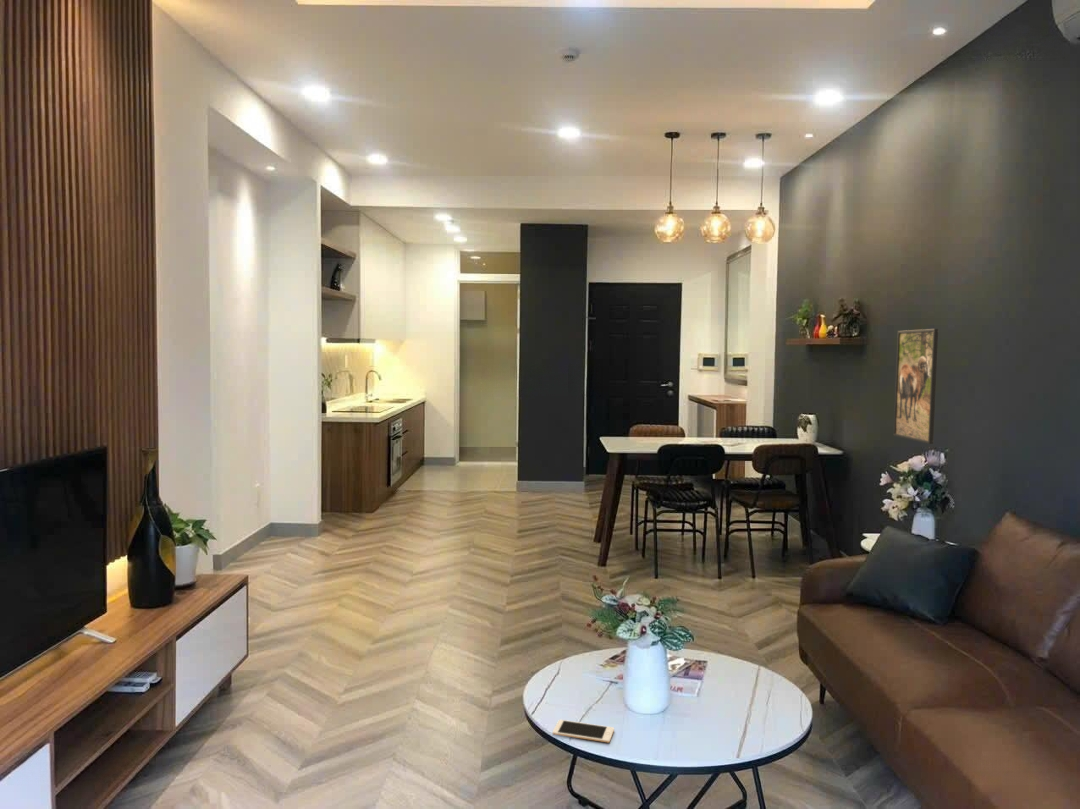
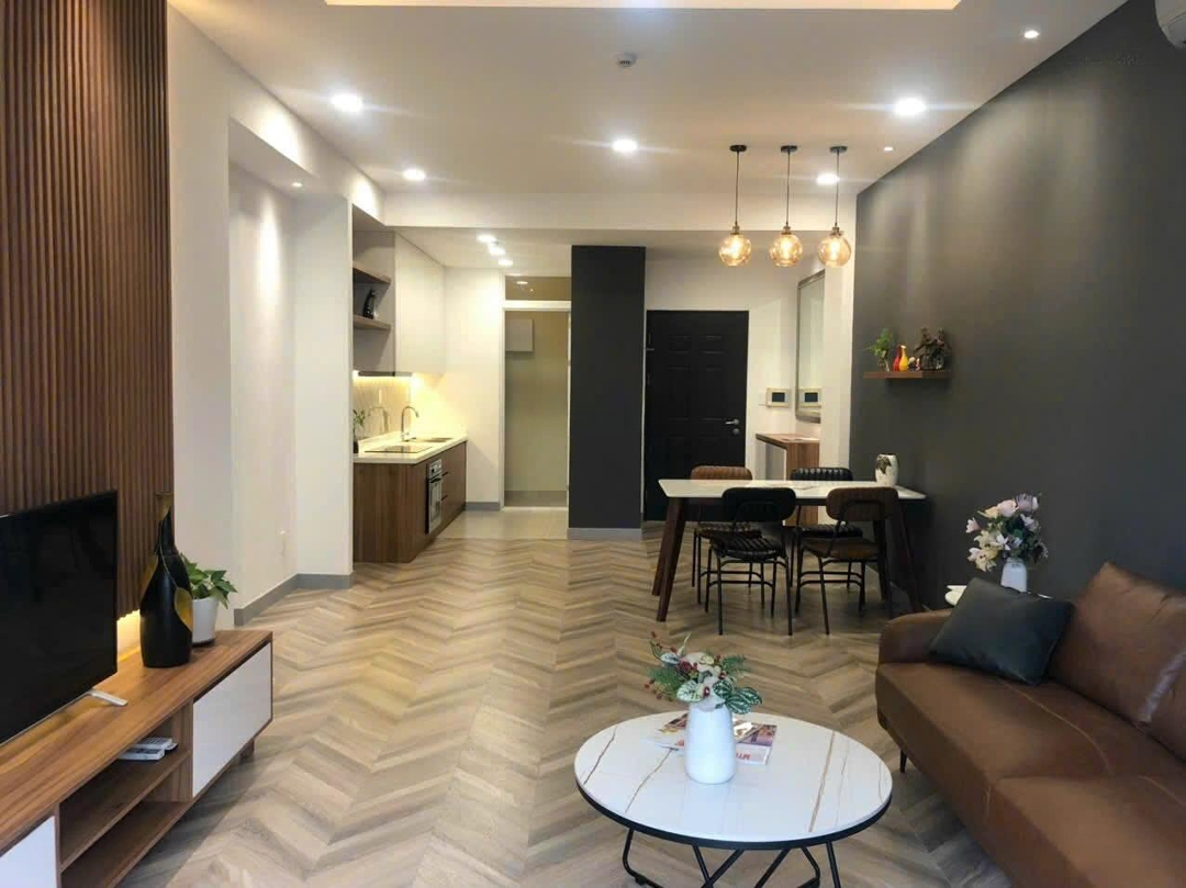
- cell phone [552,719,615,744]
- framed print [893,328,939,445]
